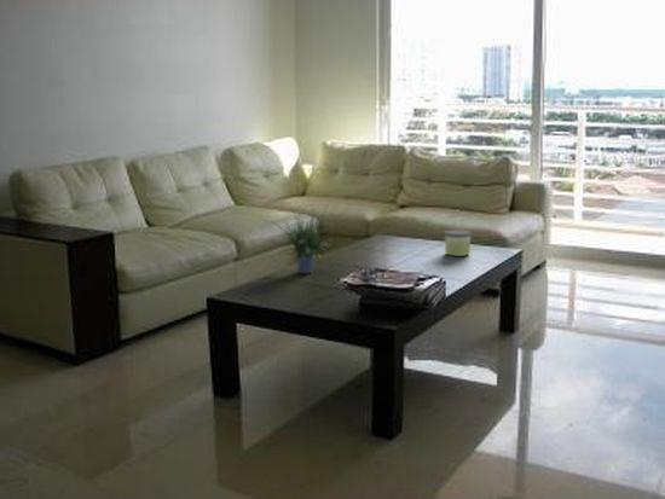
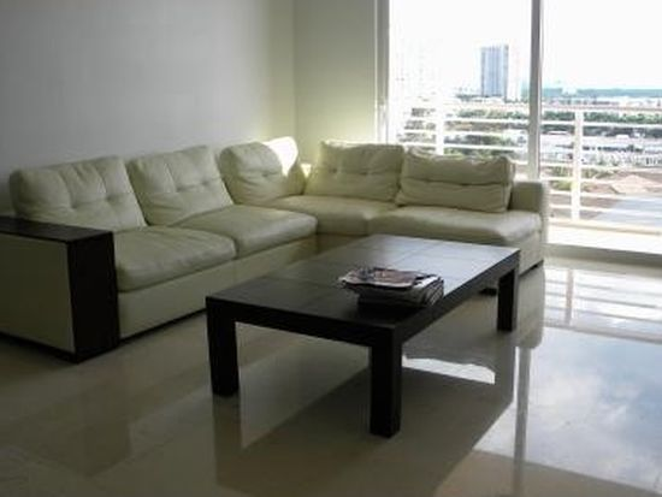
- candle [443,230,473,257]
- potted plant [264,202,347,274]
